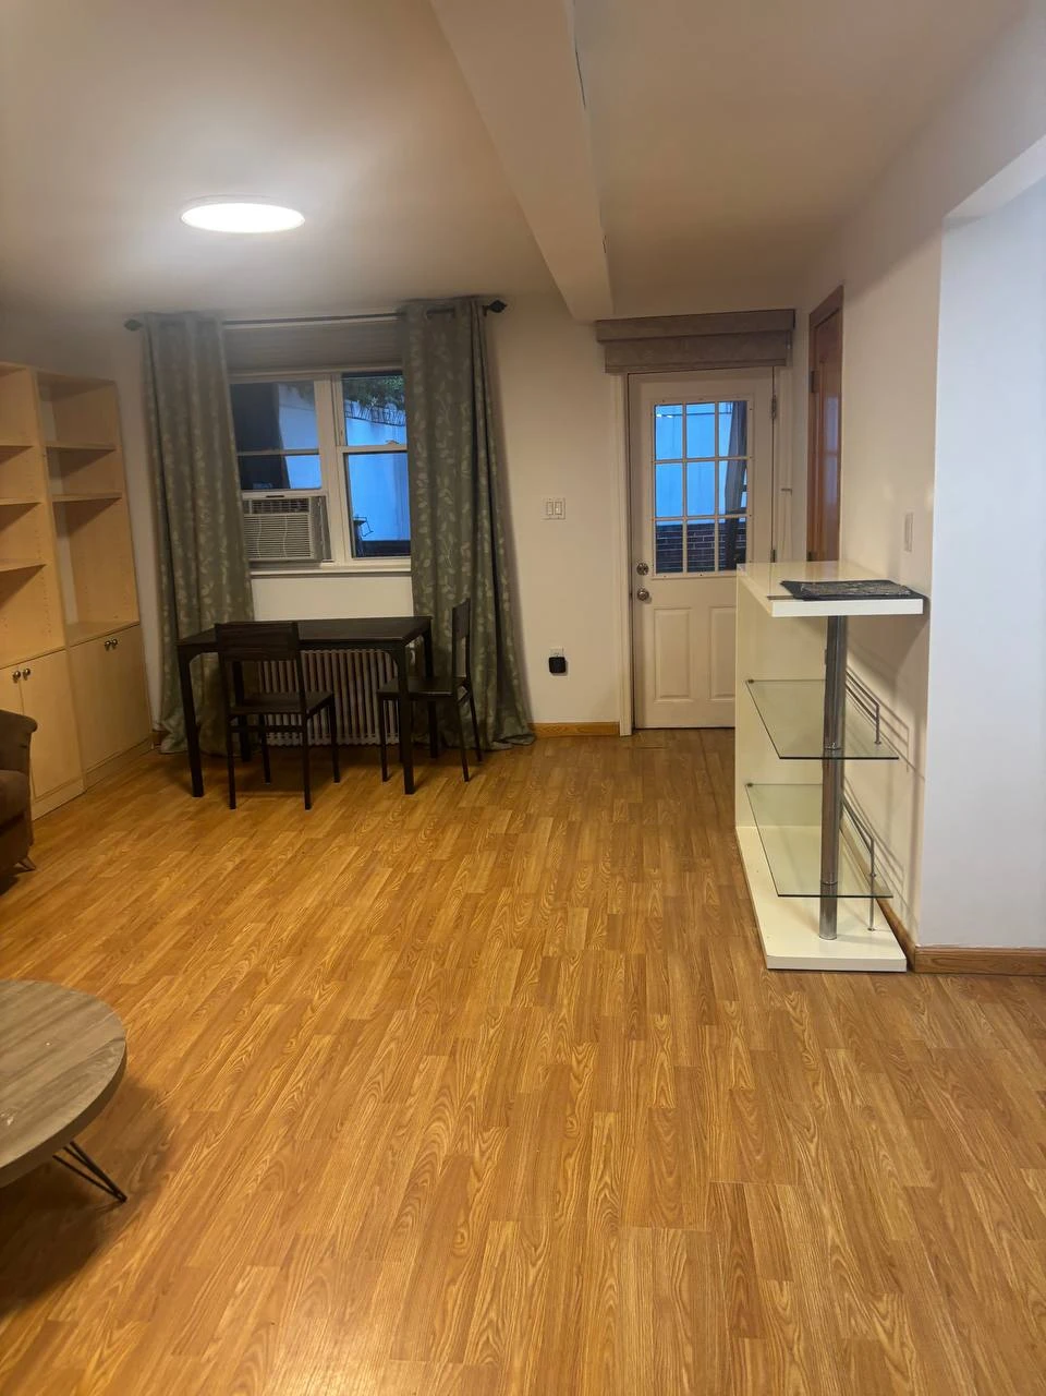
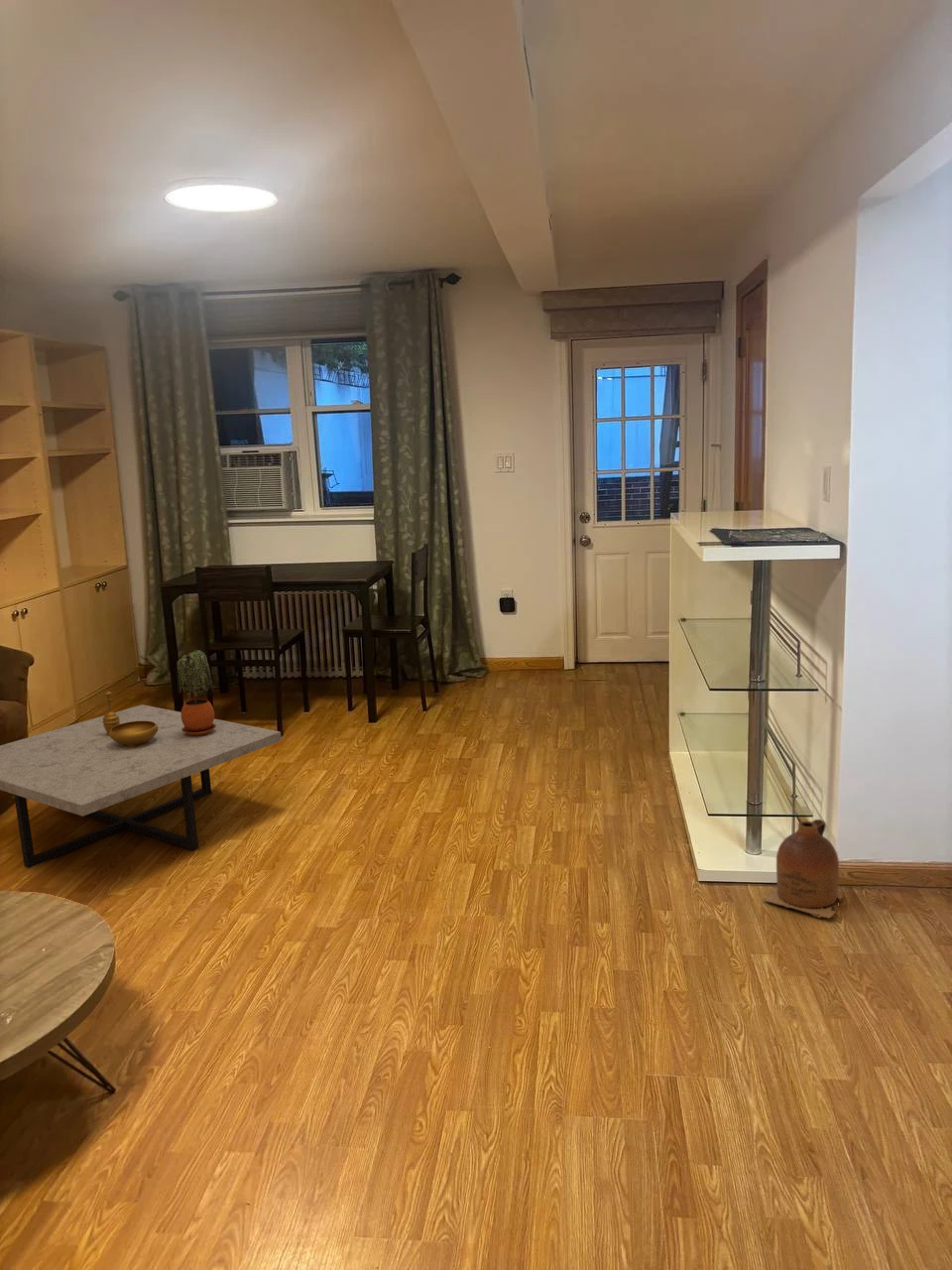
+ potted plant [176,649,216,735]
+ coffee table [0,703,283,869]
+ decorative bowl [102,691,159,747]
+ ceramic jug [760,819,845,920]
